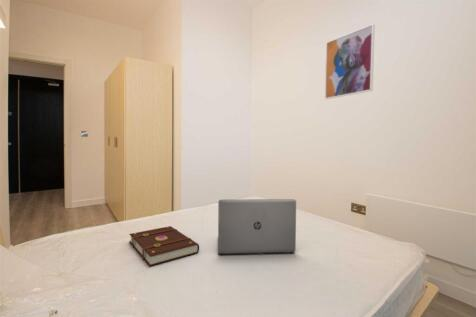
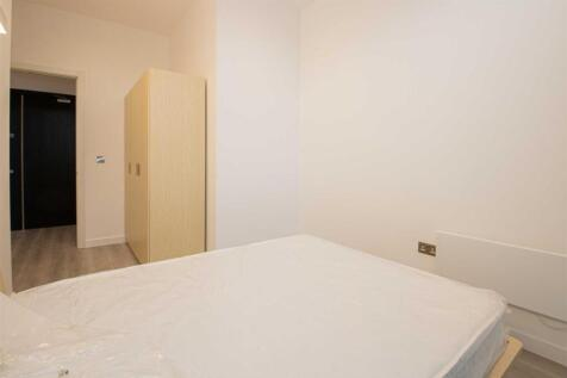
- laptop [217,198,297,256]
- wall art [324,23,376,100]
- book [128,225,200,267]
